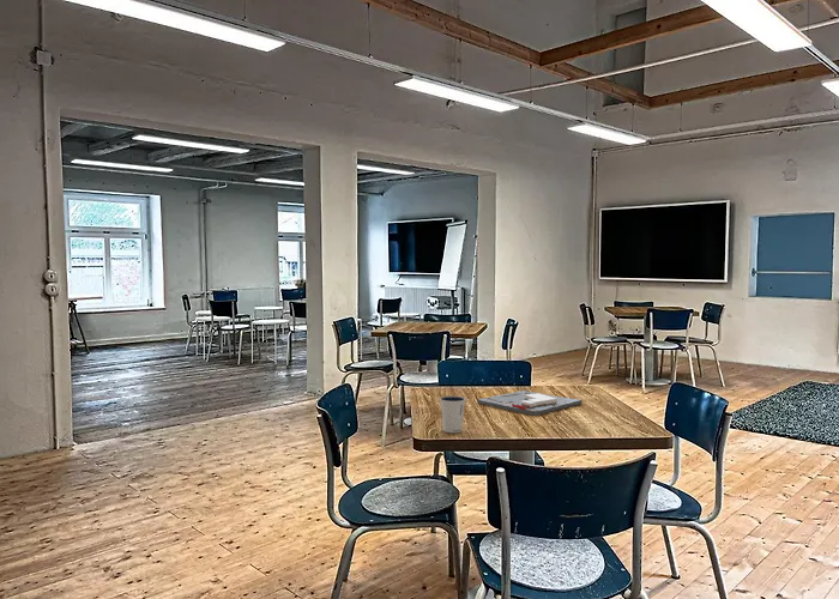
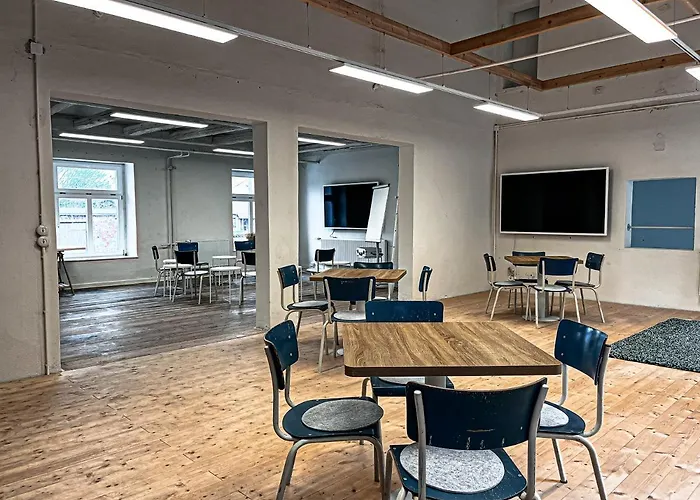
- board game [476,389,583,417]
- dixie cup [439,394,466,434]
